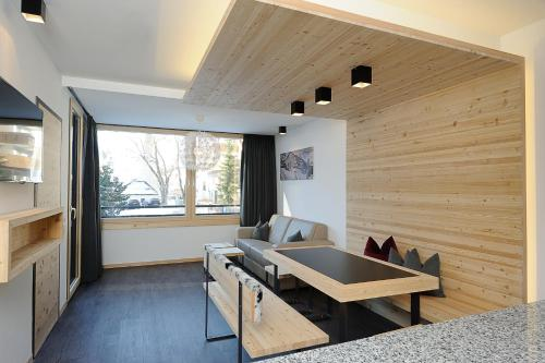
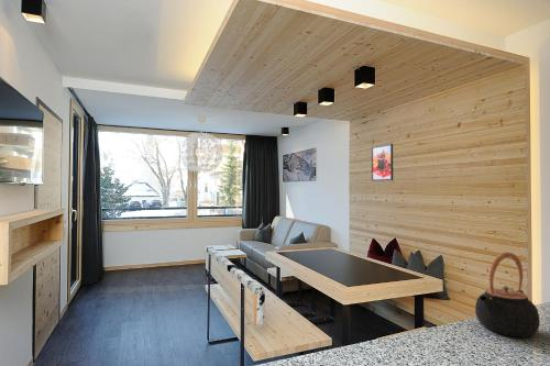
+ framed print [371,143,394,182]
+ teapot [474,252,541,339]
